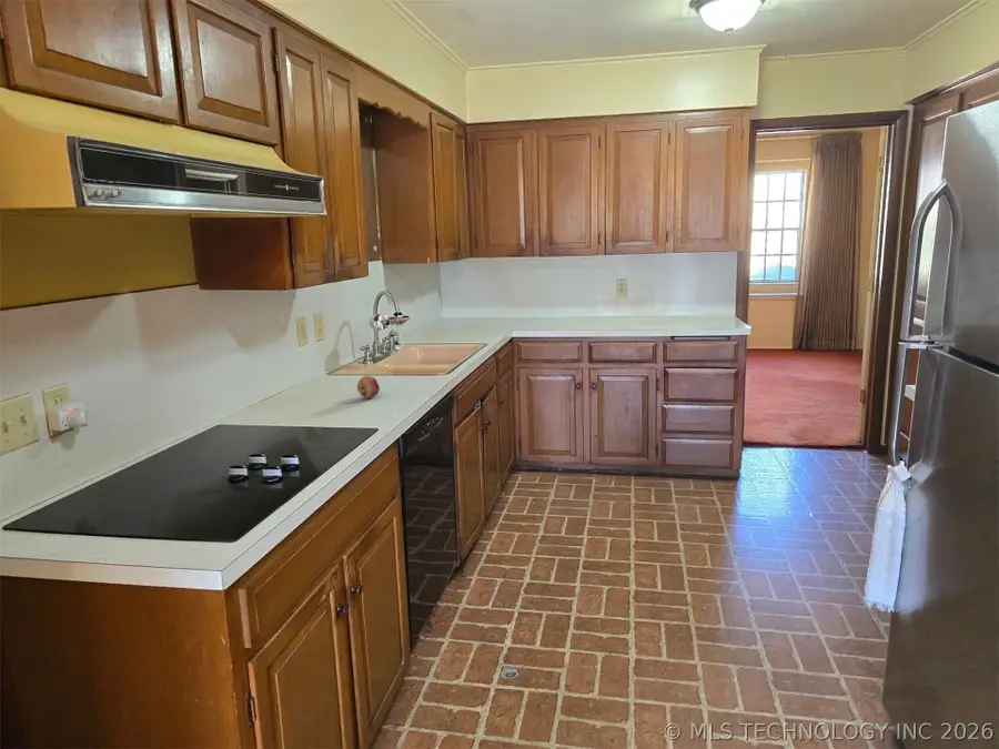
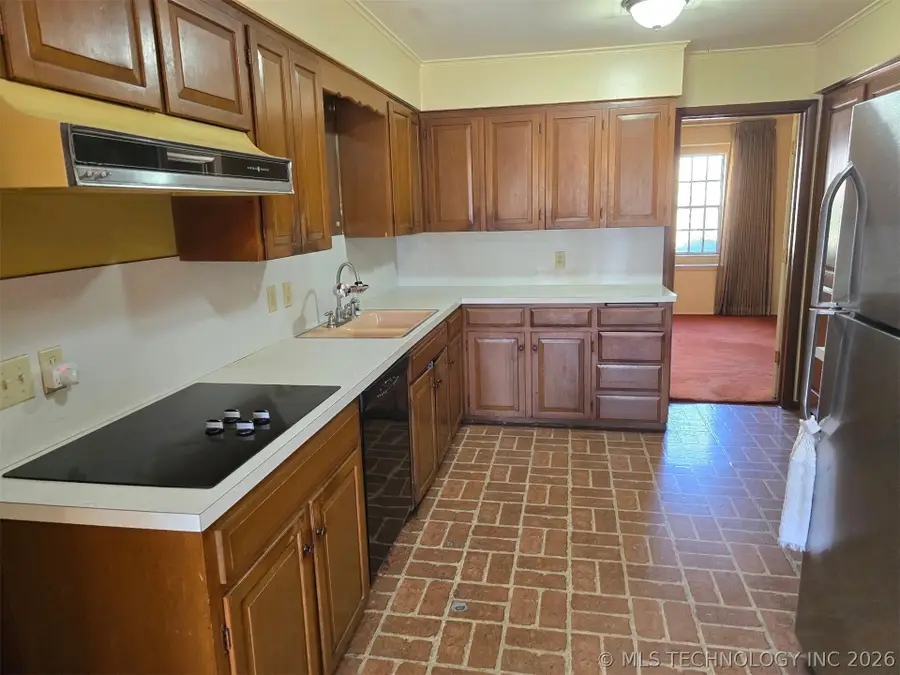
- fruit [356,375,381,399]
